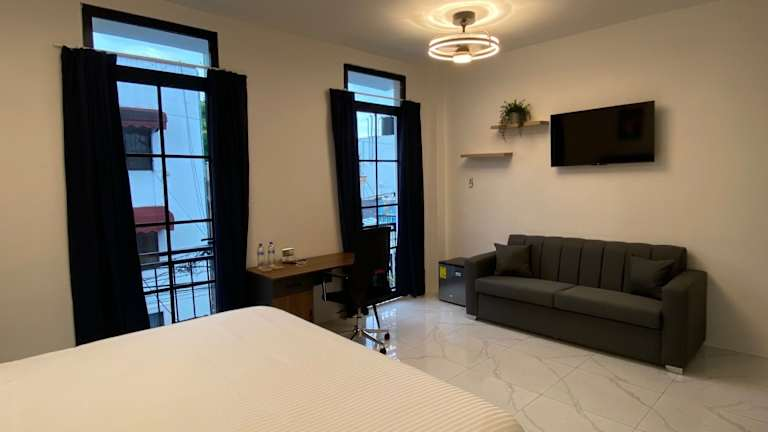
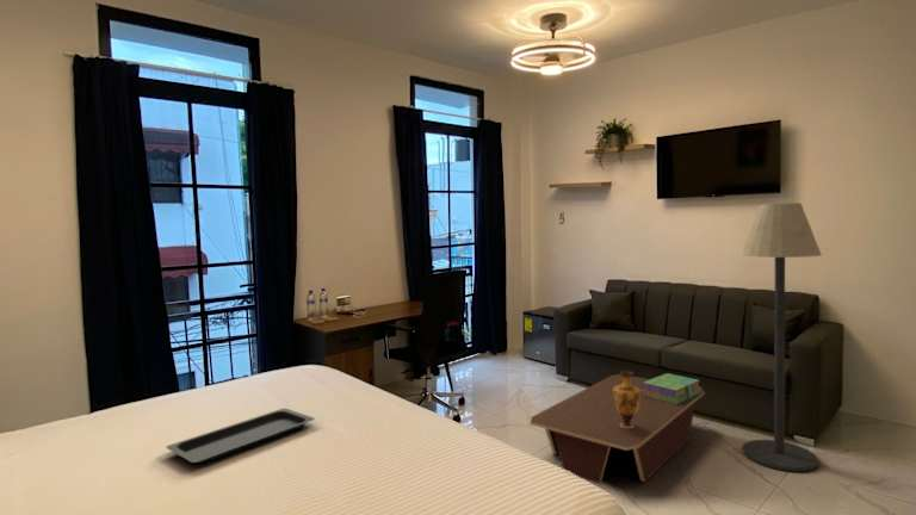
+ stack of books [640,372,703,404]
+ vase [614,370,639,428]
+ coffee table [530,373,705,484]
+ serving tray [165,408,316,465]
+ floor lamp [739,201,823,472]
